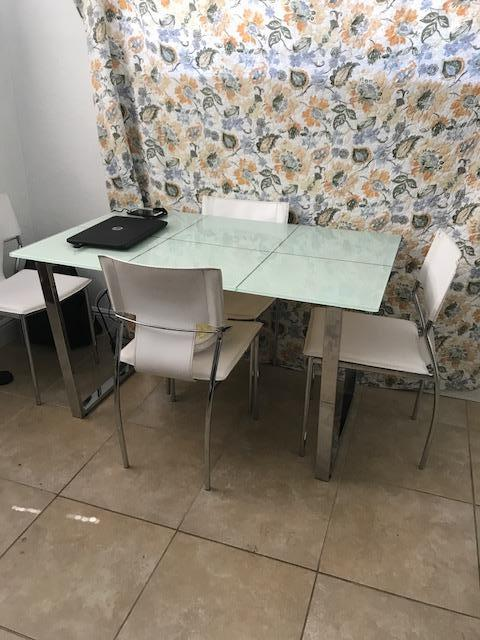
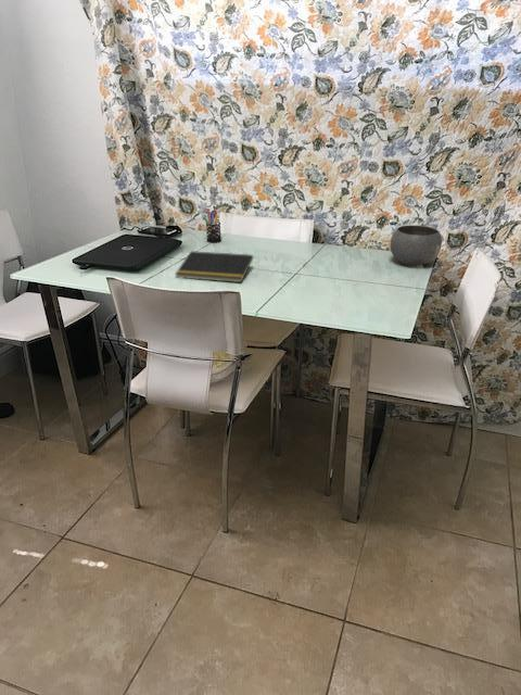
+ pen holder [202,207,223,243]
+ notepad [174,250,254,283]
+ bowl [389,224,443,267]
